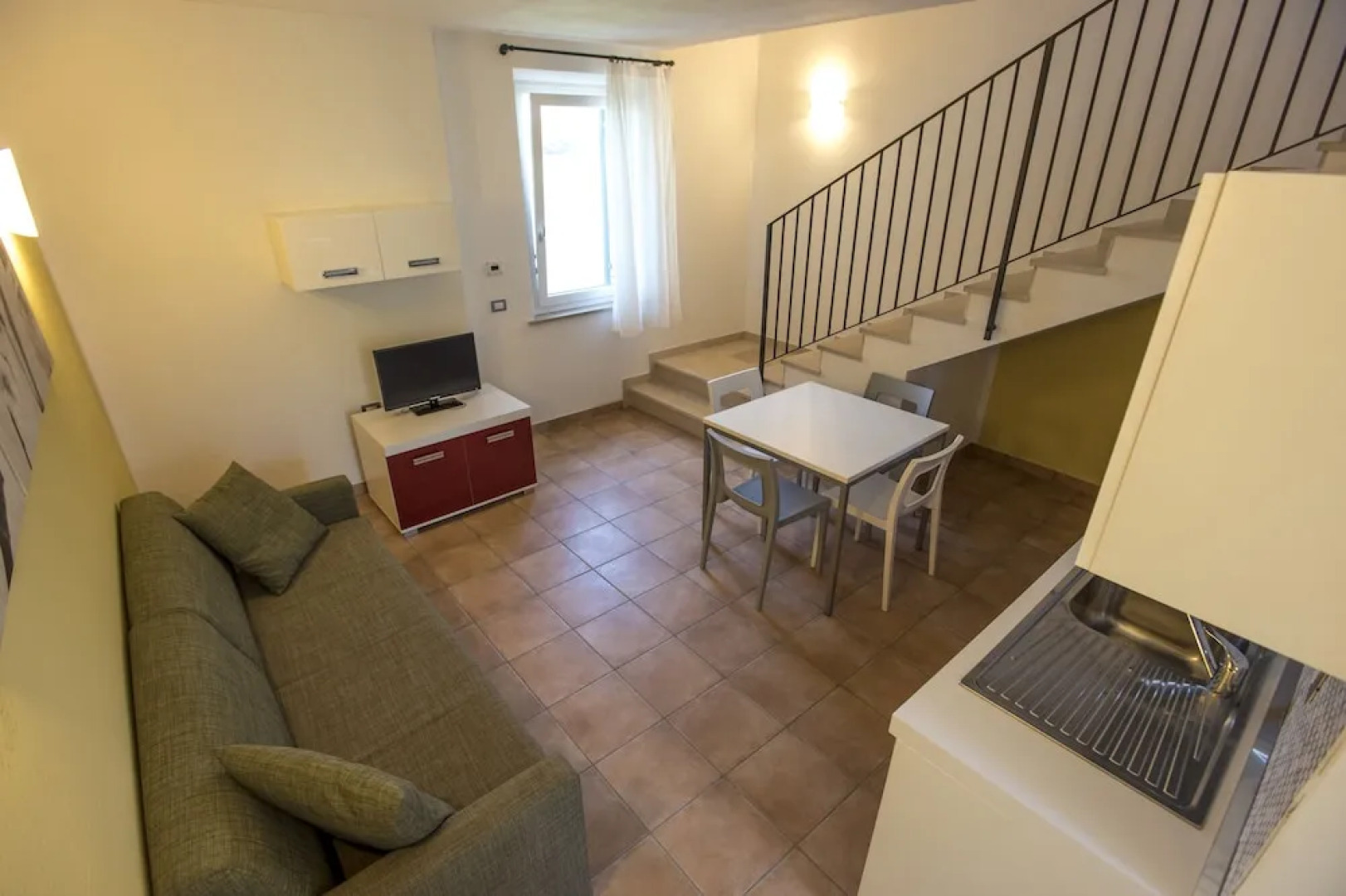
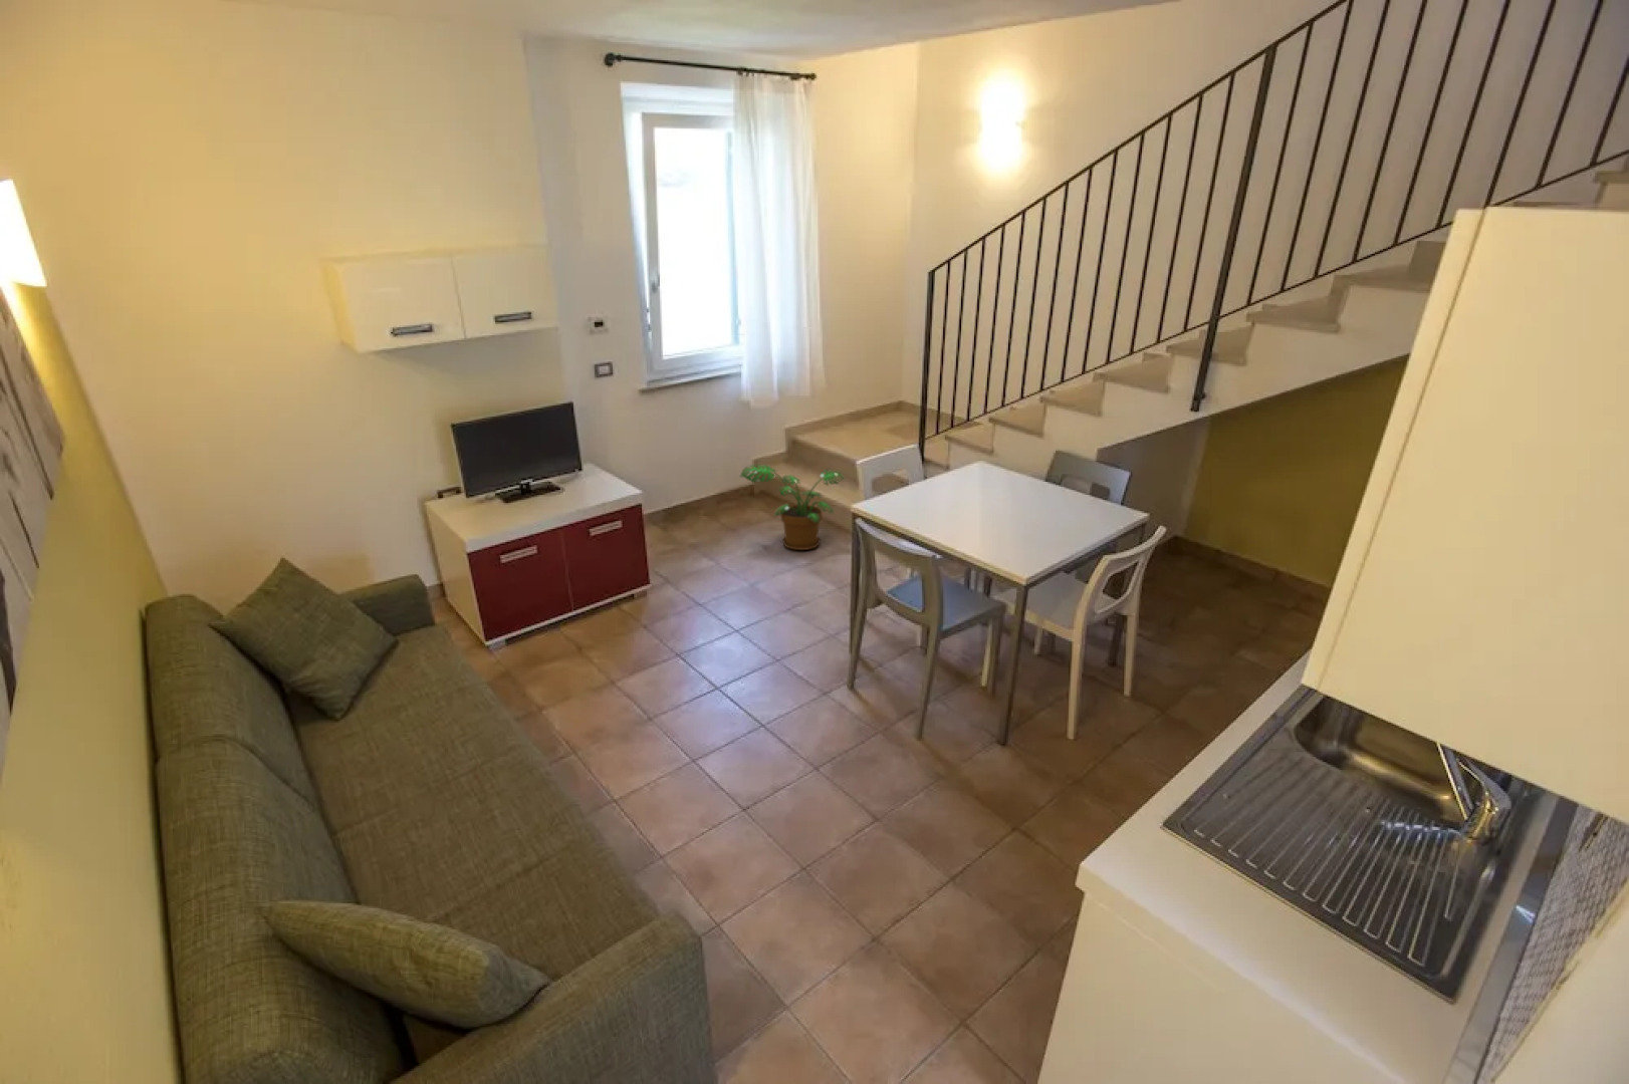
+ potted plant [739,463,846,550]
